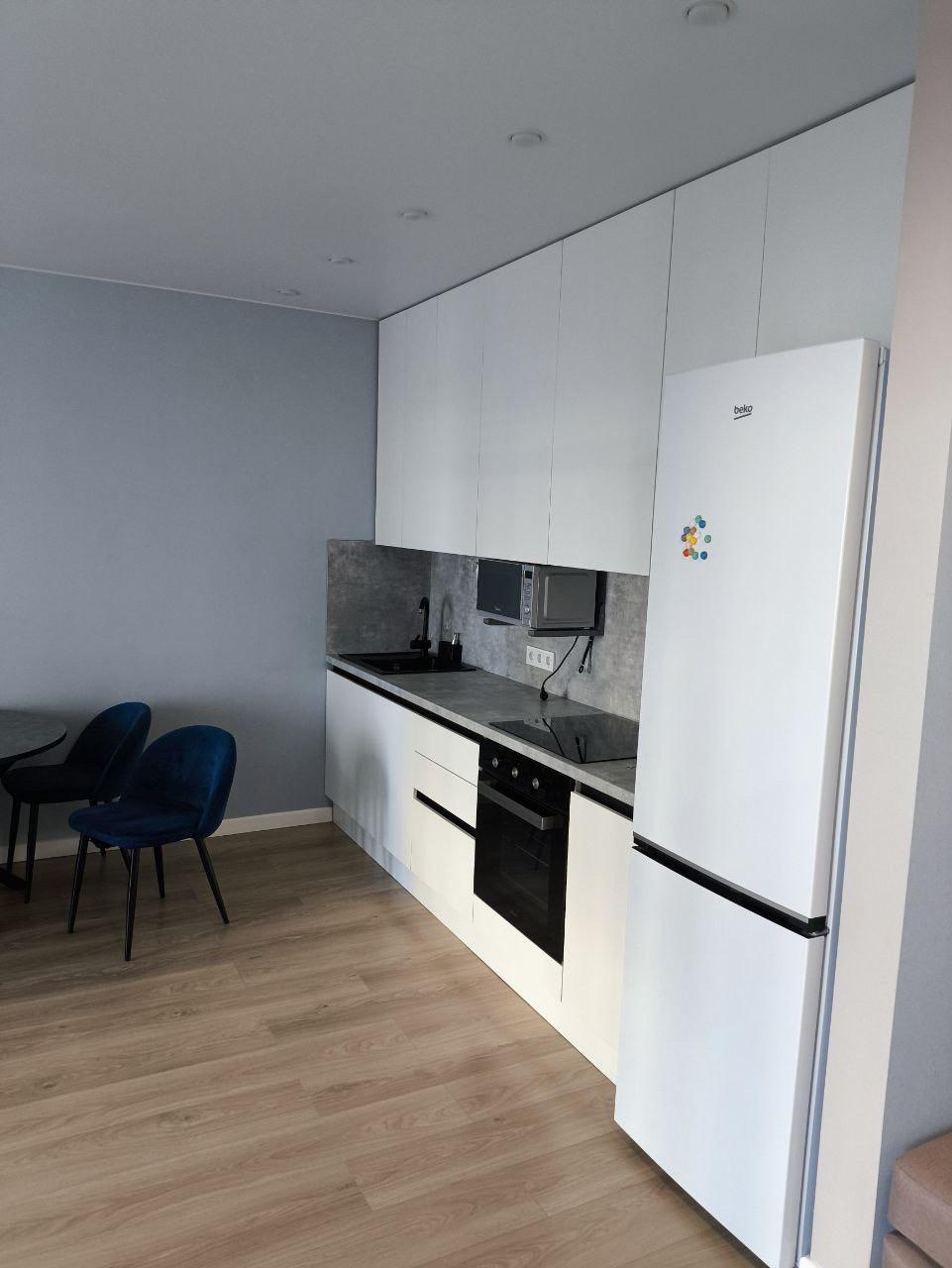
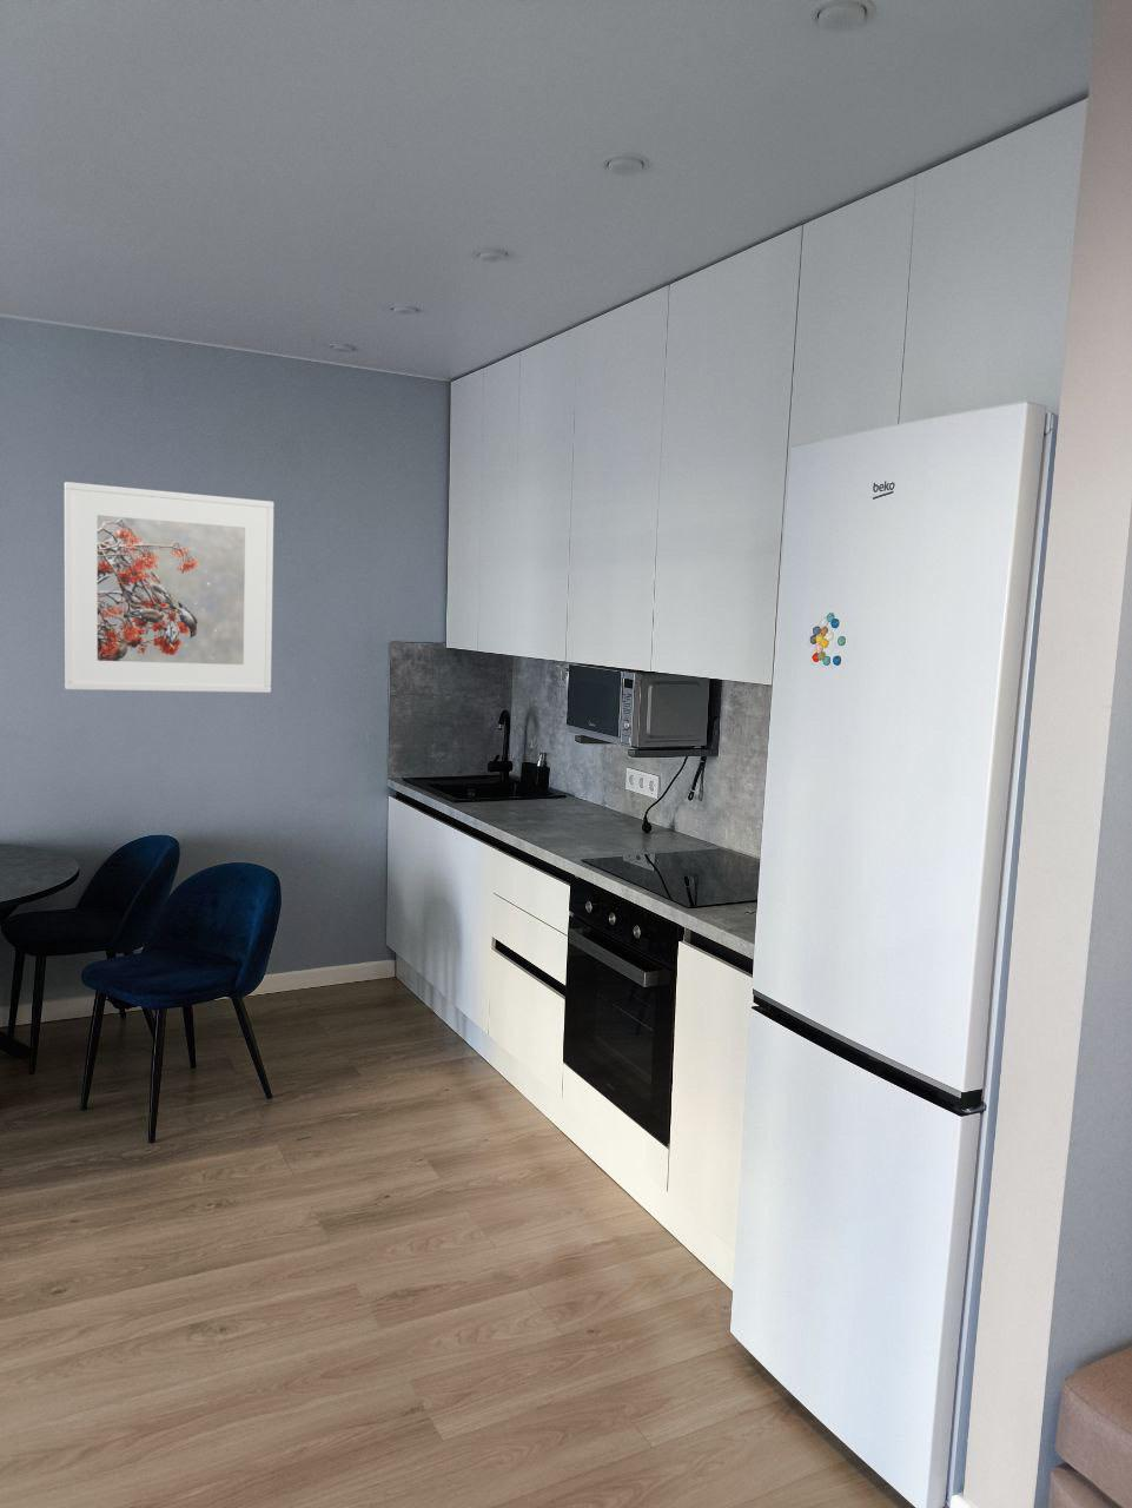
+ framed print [63,480,275,693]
